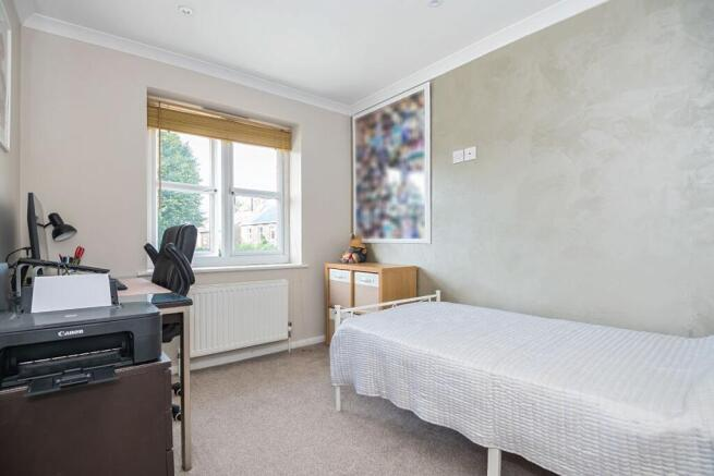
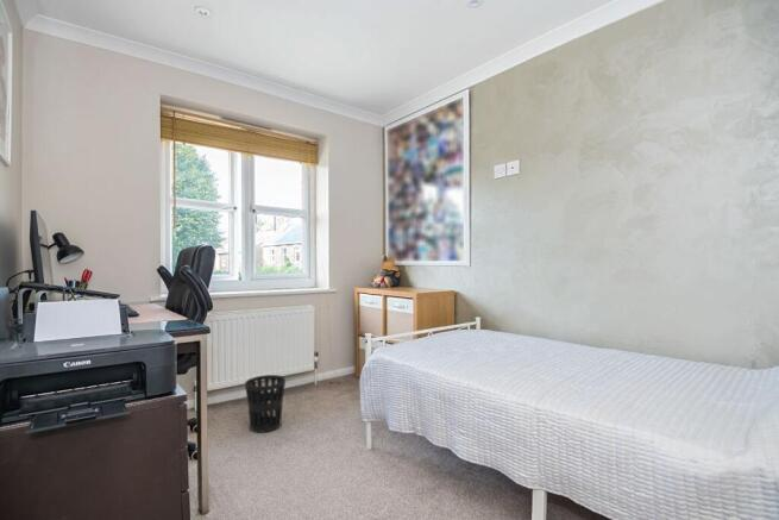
+ wastebasket [244,374,287,434]
